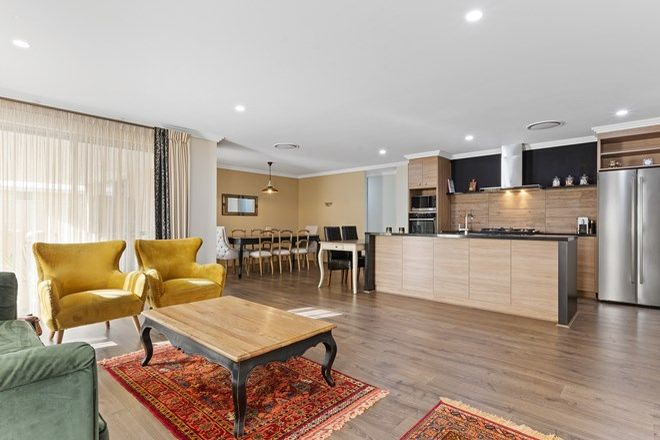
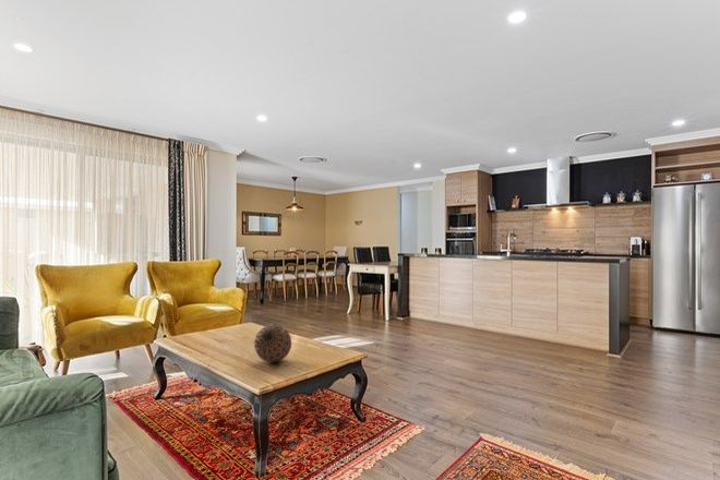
+ decorative ball [253,324,292,363]
